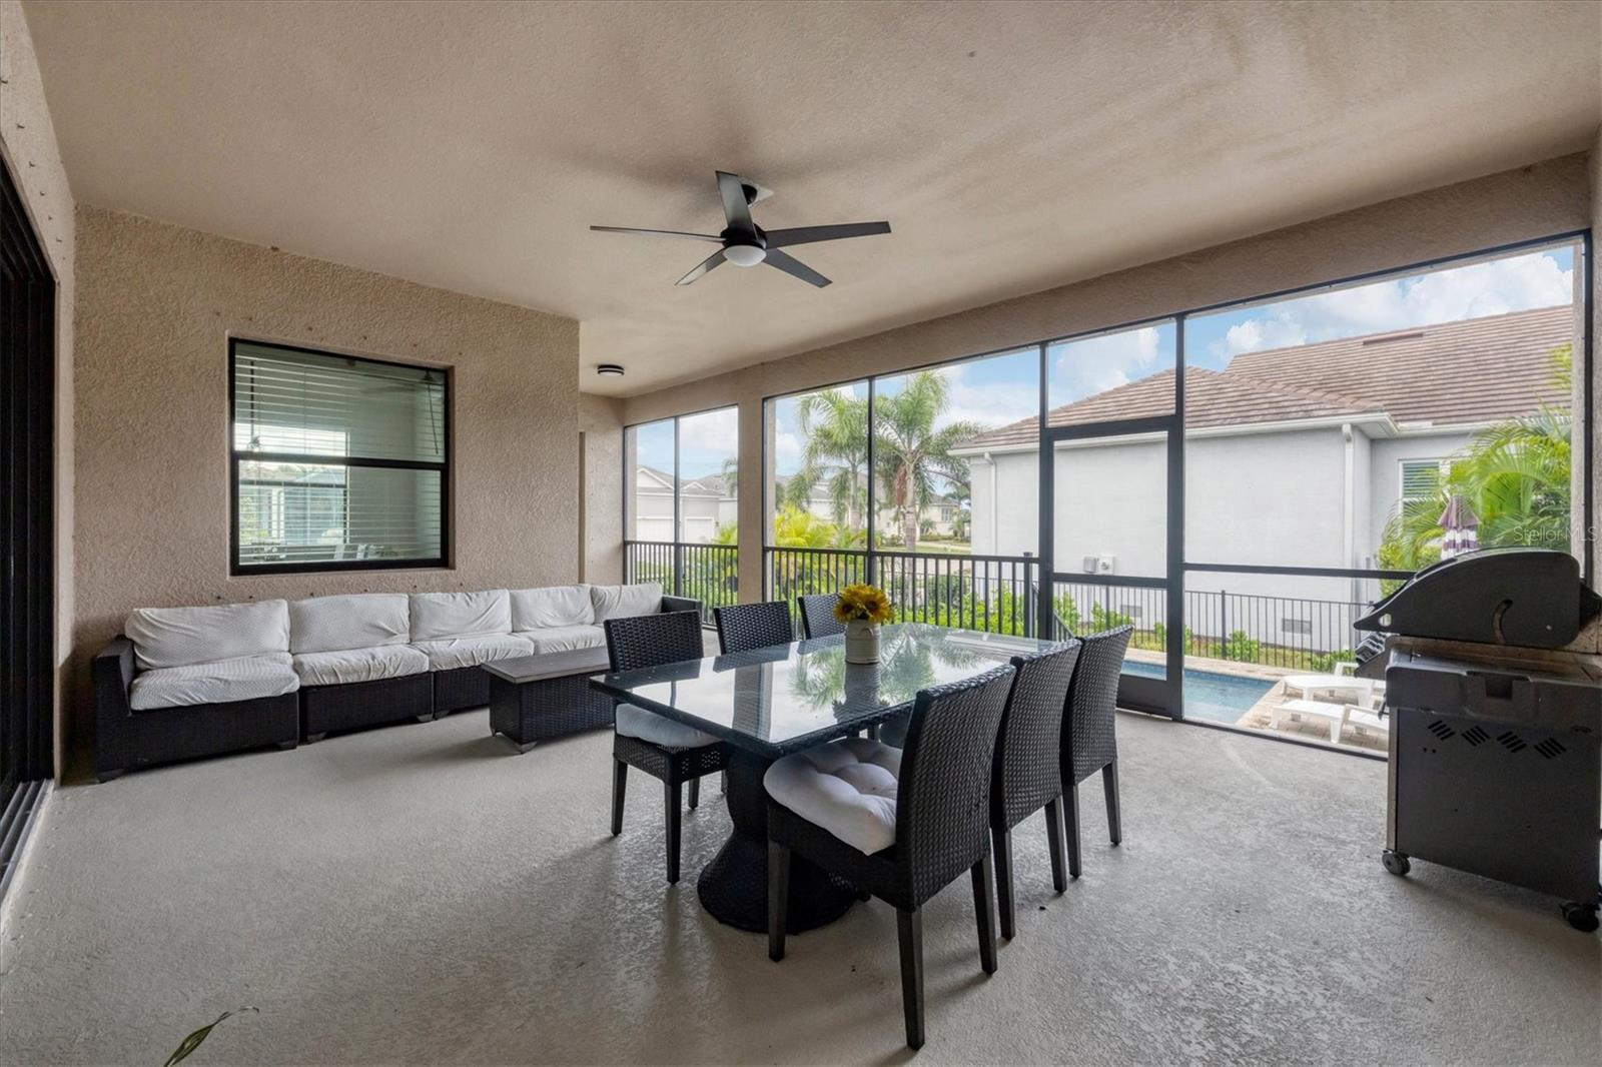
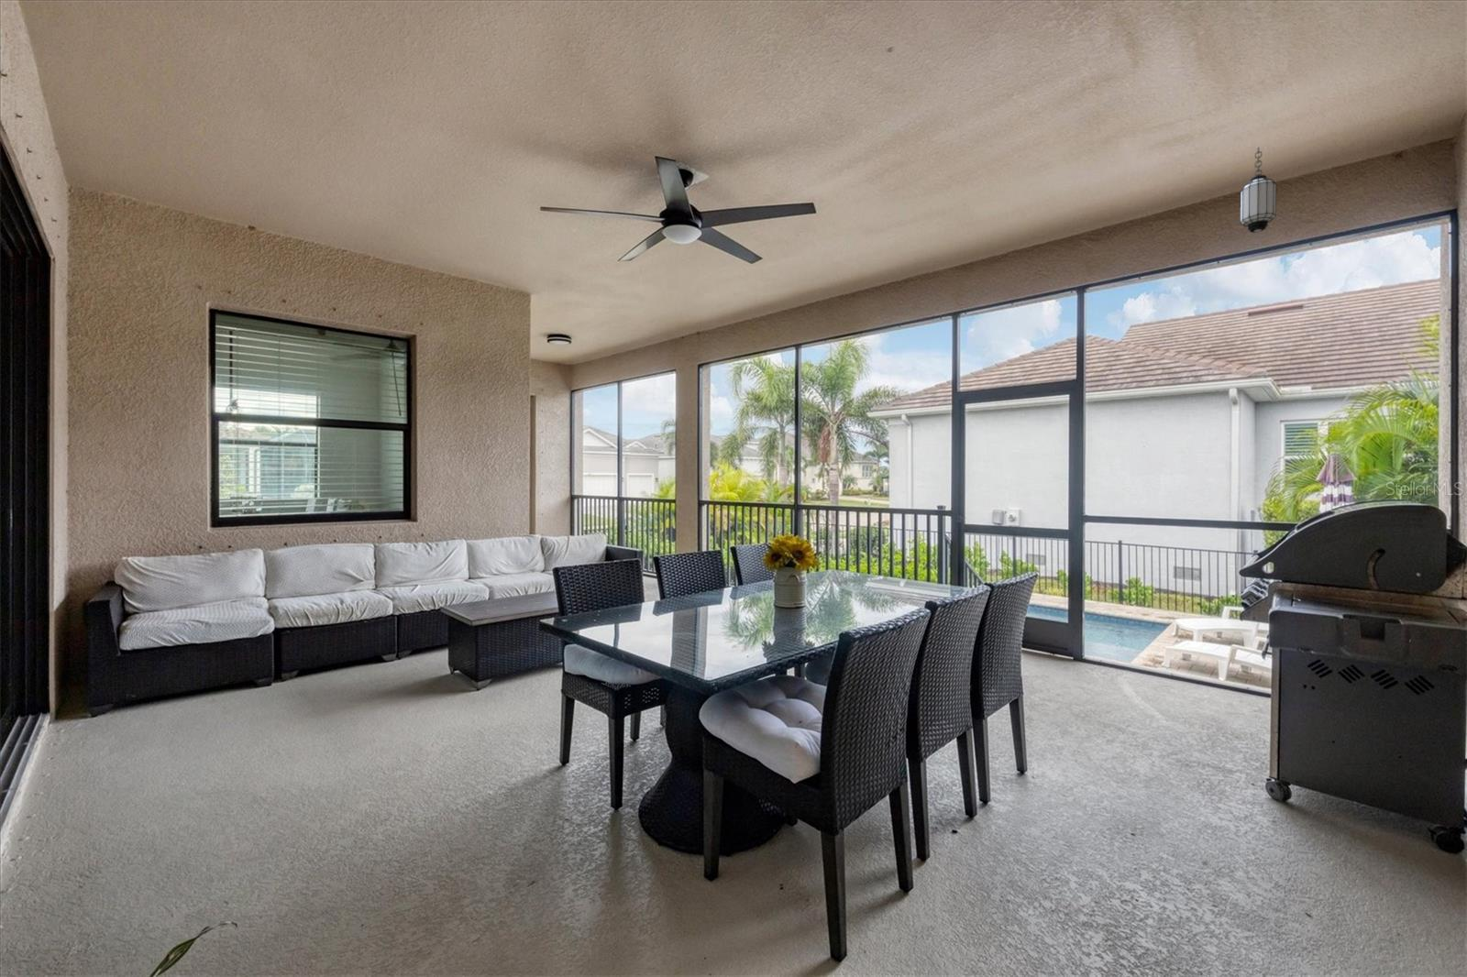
+ hanging lantern [1239,146,1277,233]
